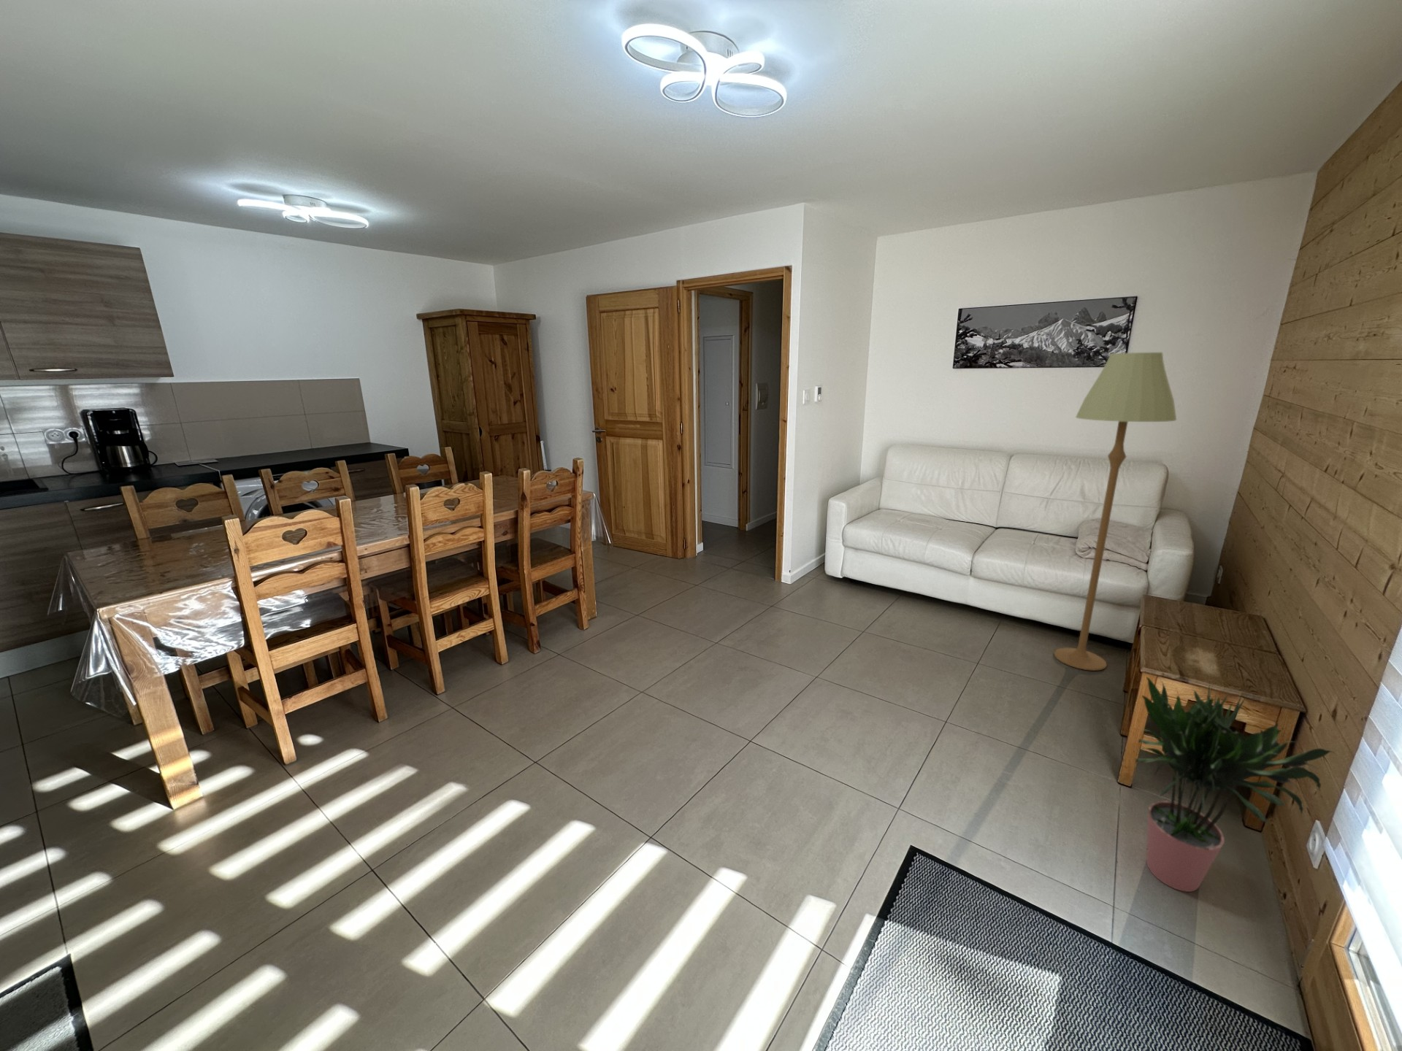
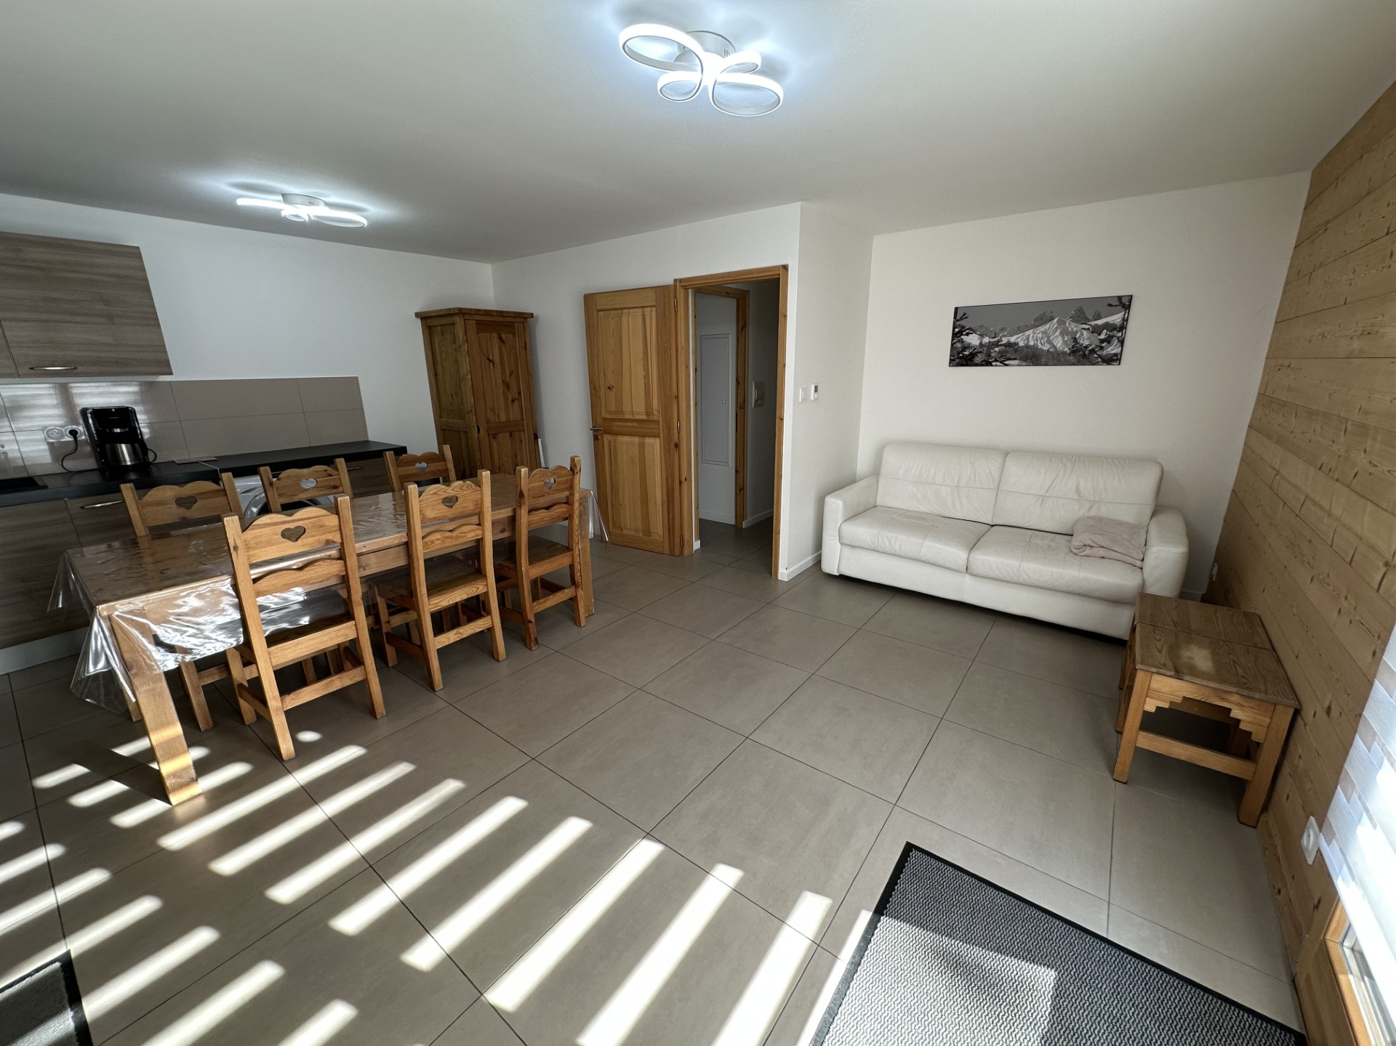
- floor lamp [1053,352,1177,671]
- potted plant [1135,676,1338,893]
